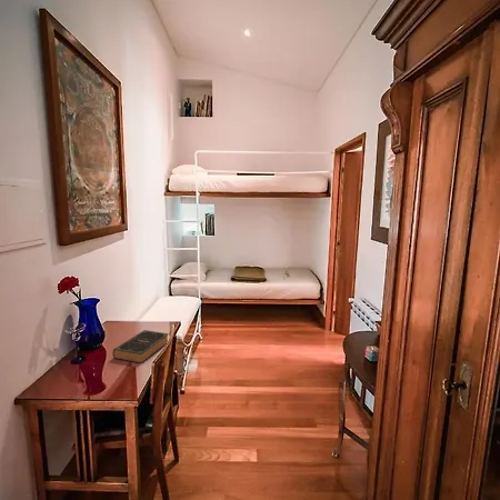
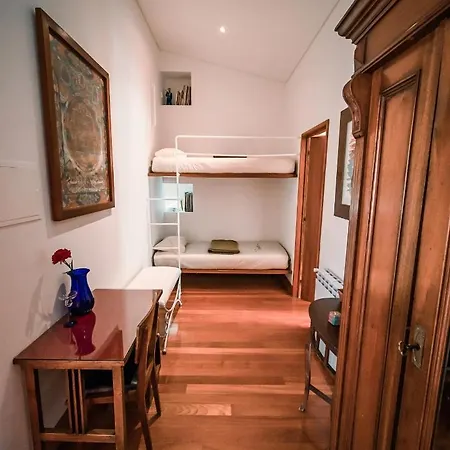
- book [112,329,170,364]
